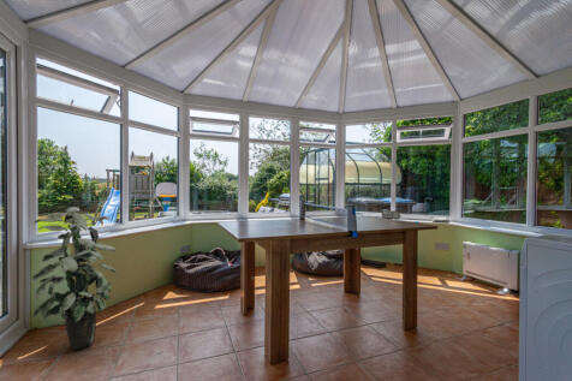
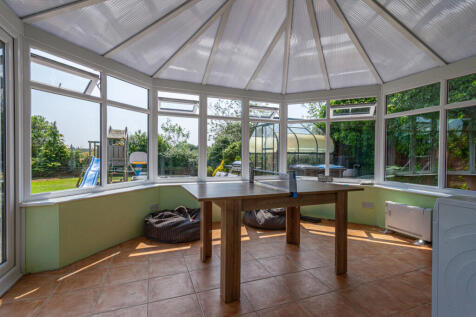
- indoor plant [31,206,118,351]
